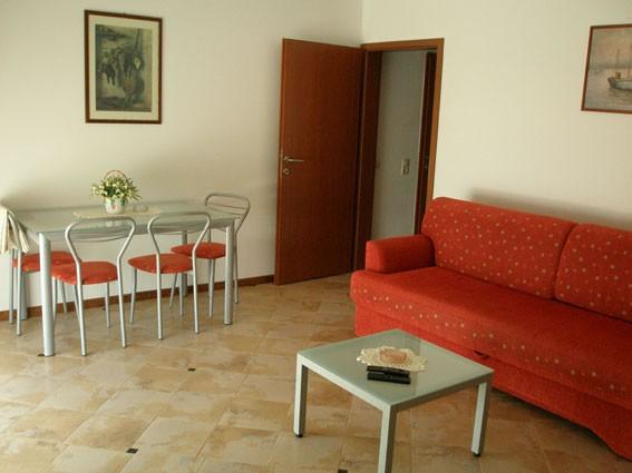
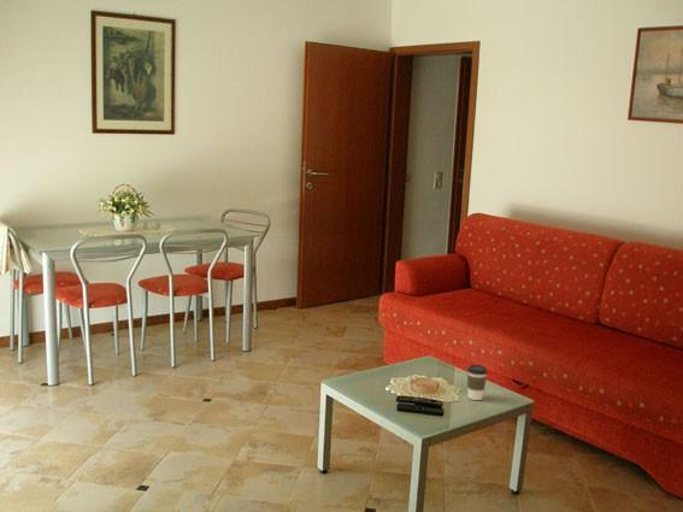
+ coffee cup [466,364,489,401]
